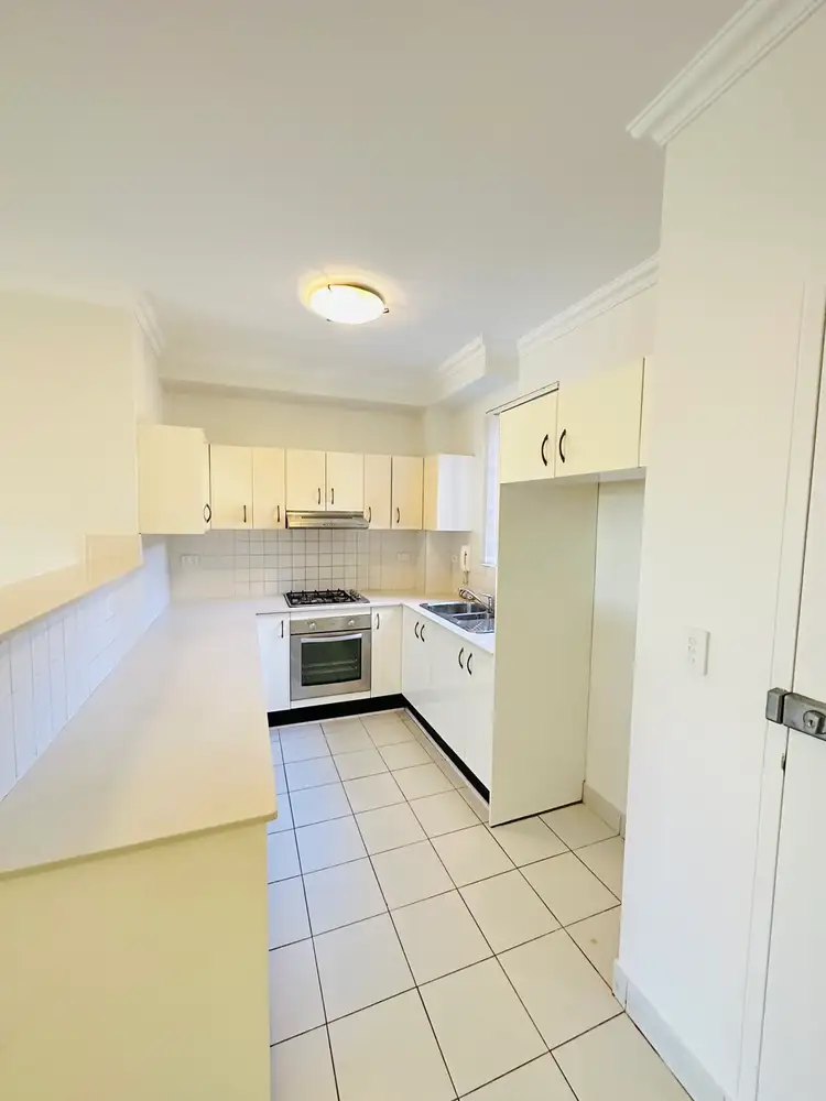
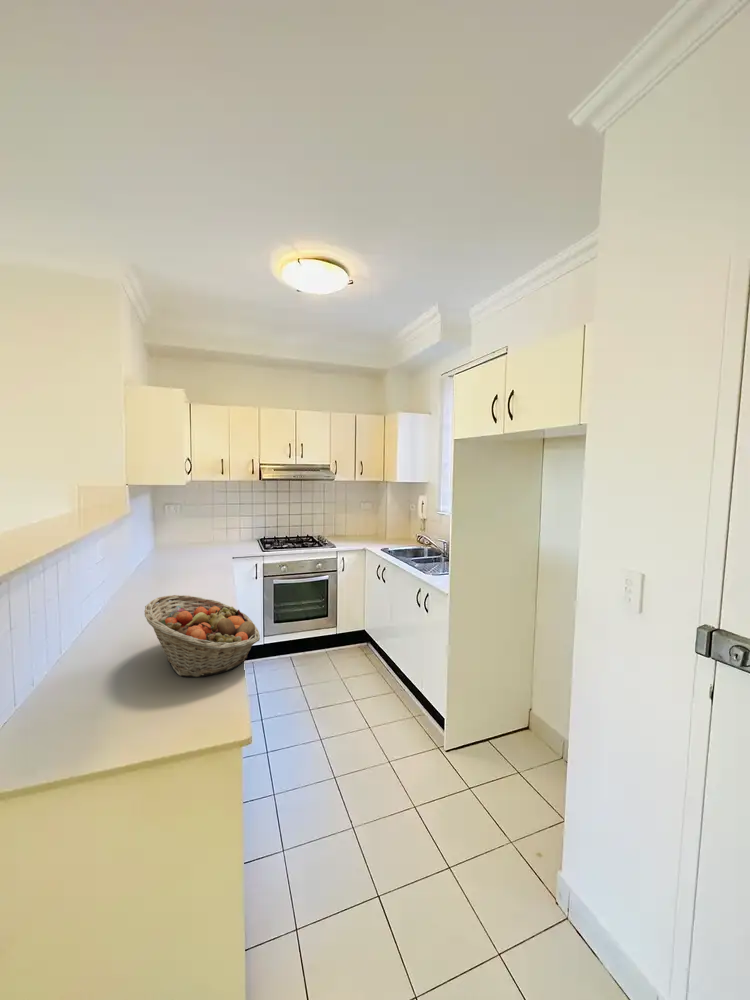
+ fruit basket [144,594,261,678]
